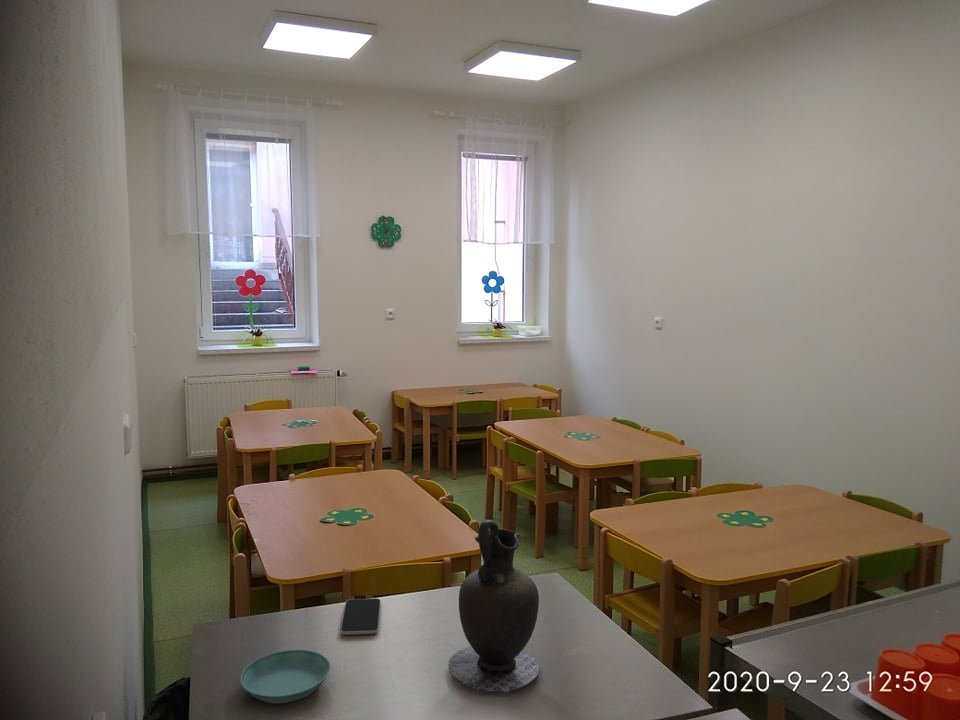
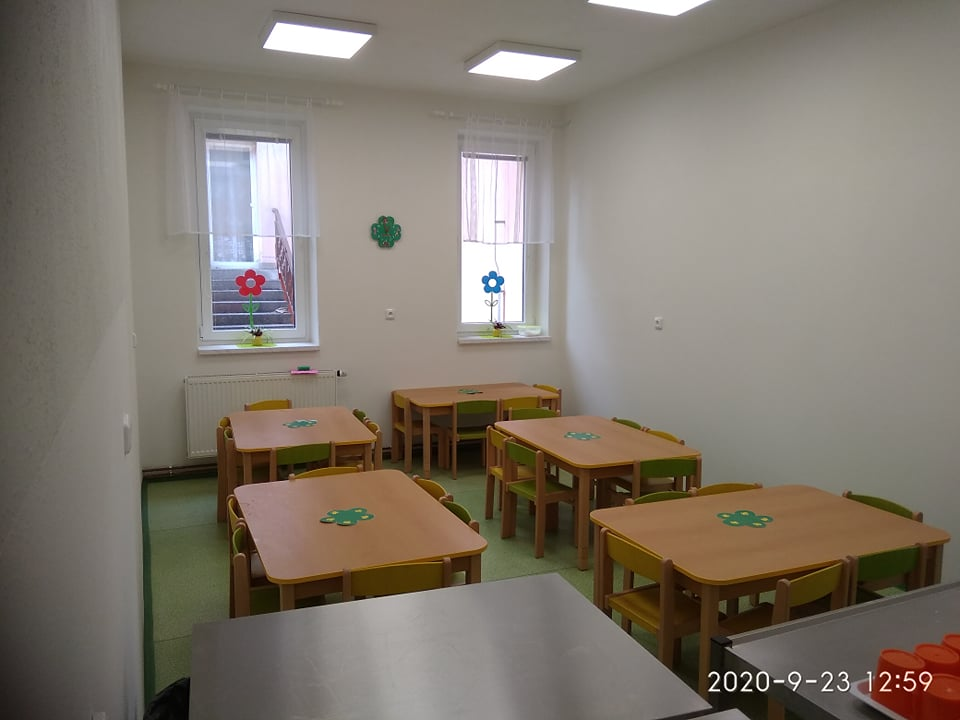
- smartphone [340,597,381,636]
- saucer [239,649,331,704]
- pitcher [447,519,540,694]
